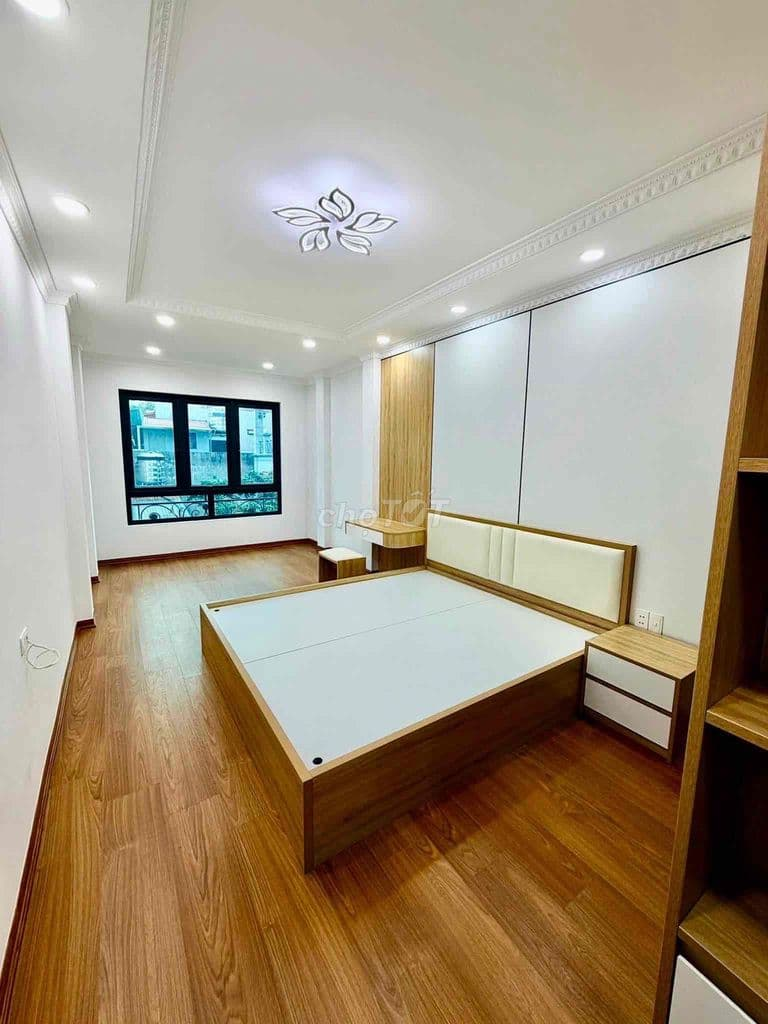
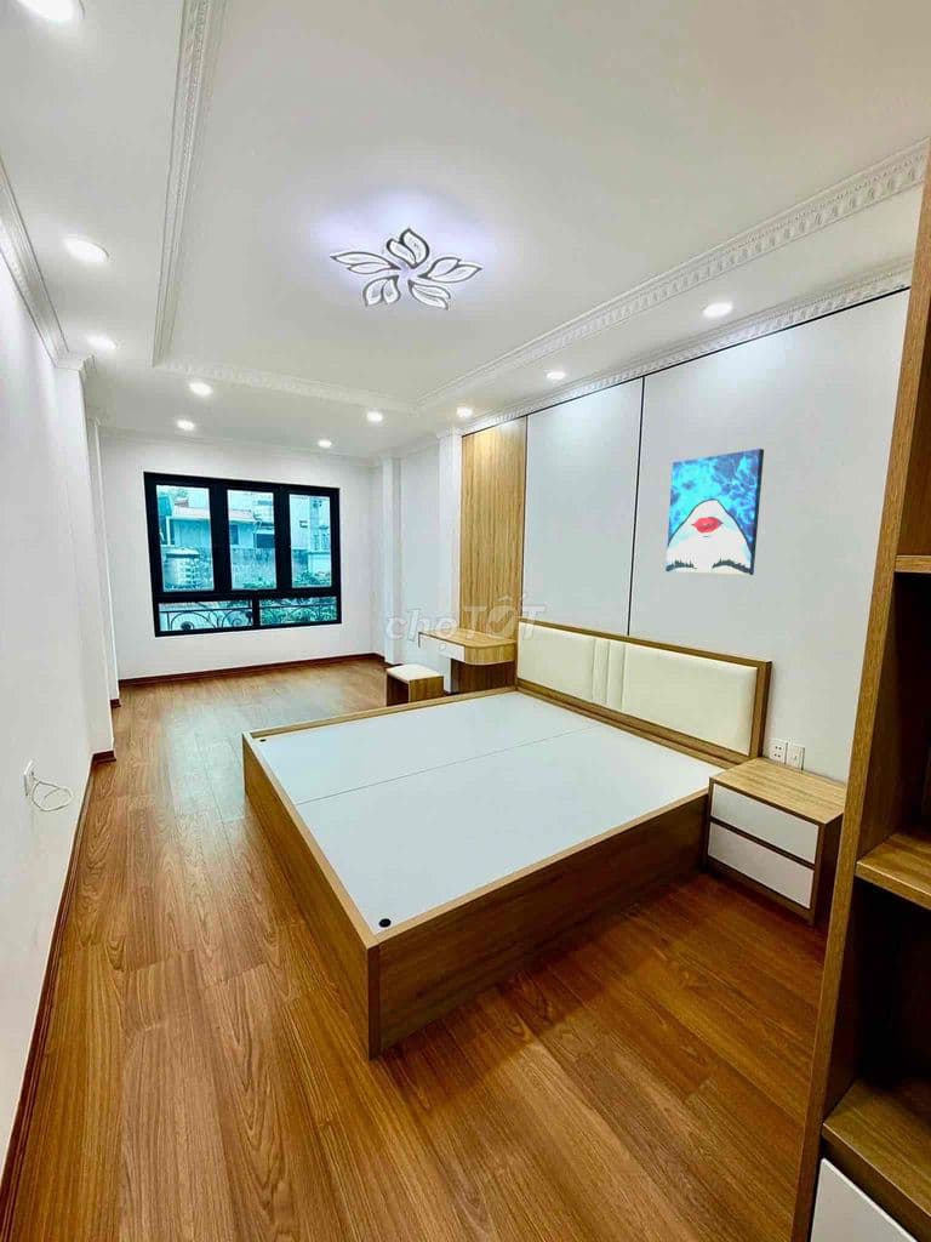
+ wall art [664,448,765,576]
